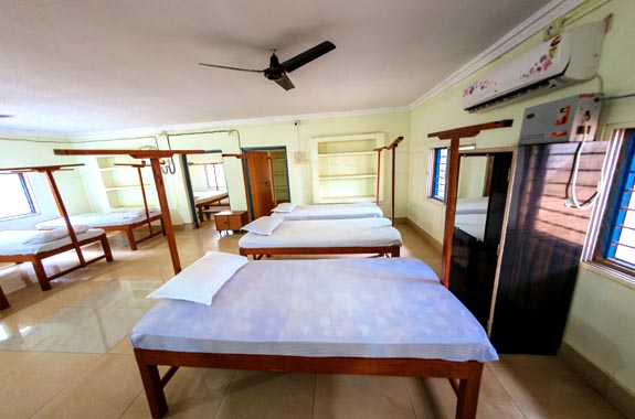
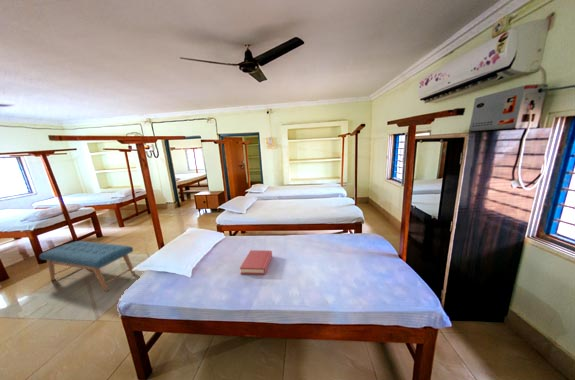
+ bench [38,240,136,292]
+ hardback book [239,249,273,276]
